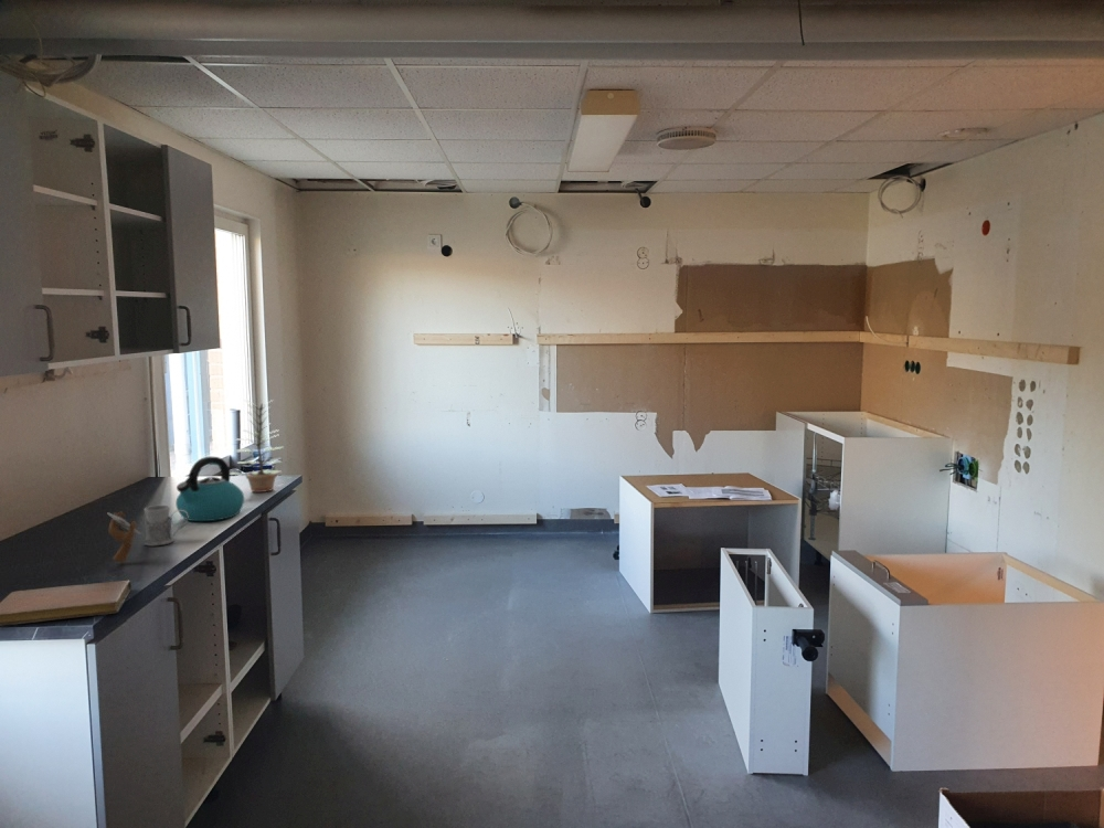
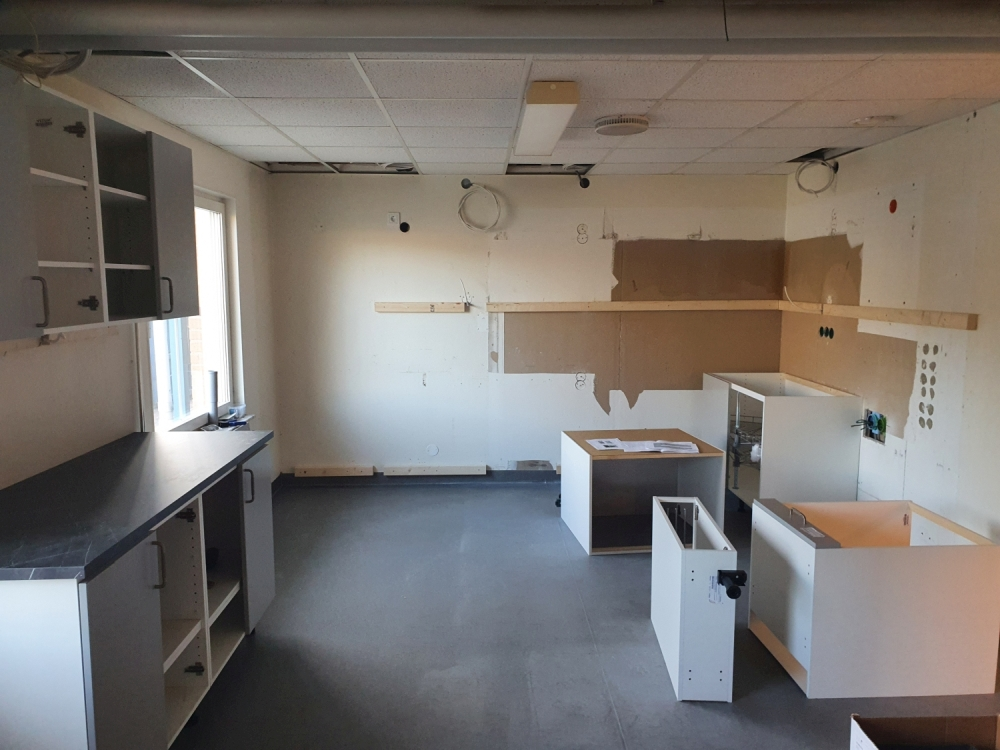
- kettle [174,455,245,522]
- notebook [0,580,132,627]
- smartphone [106,510,141,564]
- mug [144,505,189,548]
- plant [230,399,285,493]
